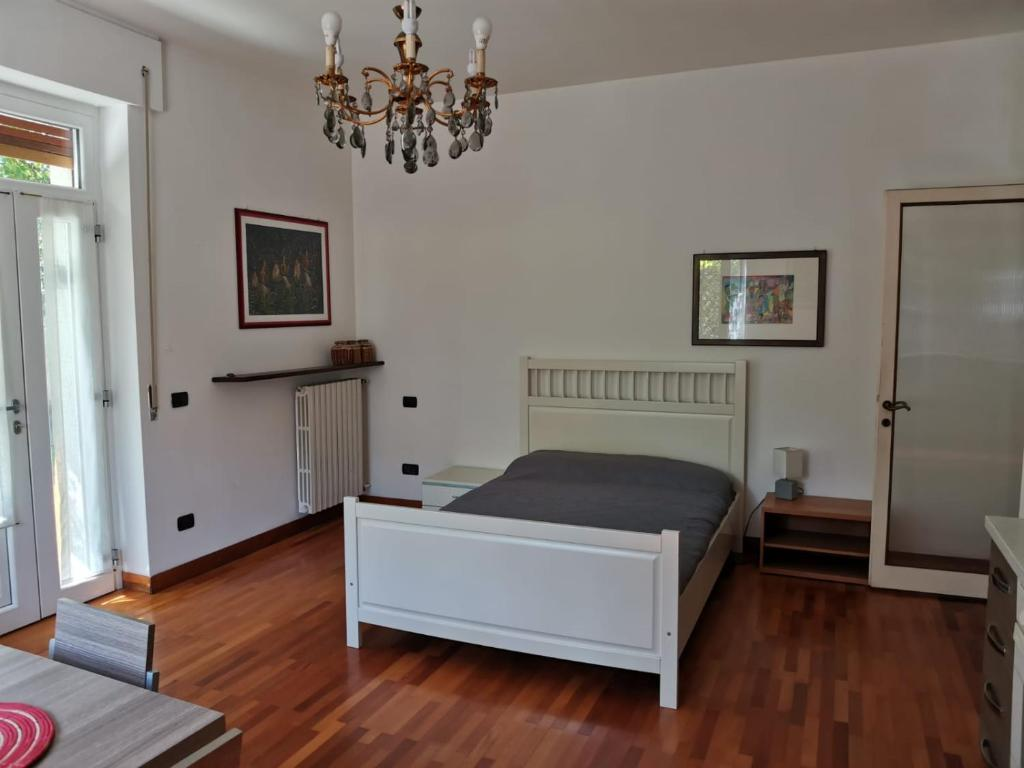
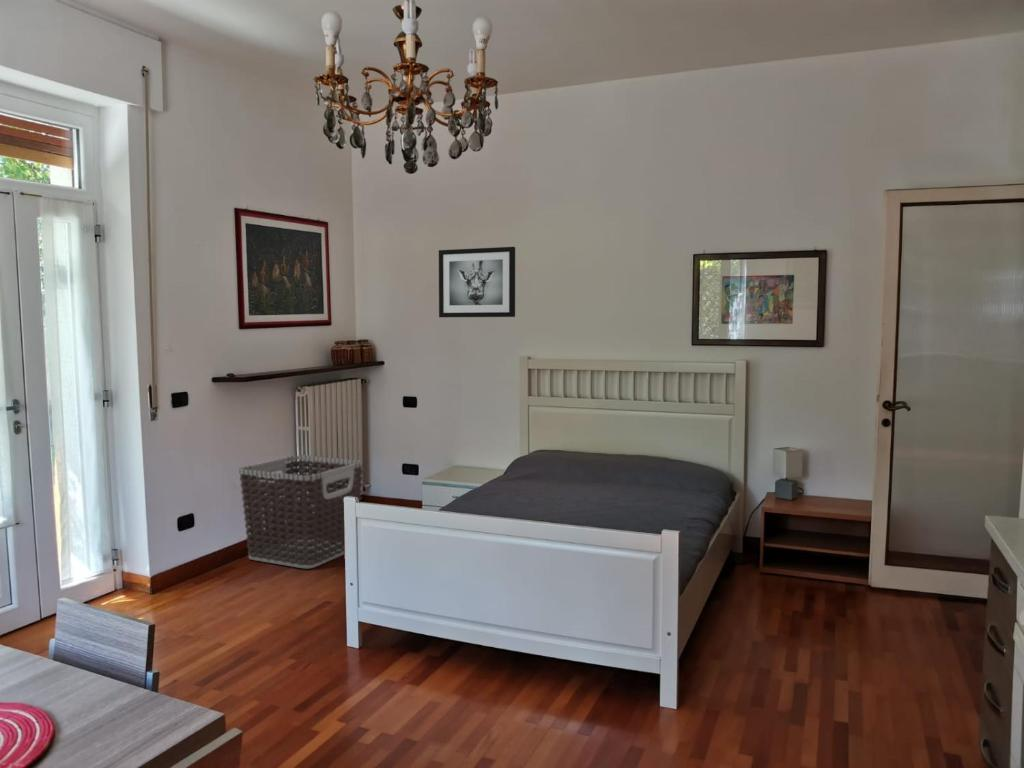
+ wall art [438,246,516,318]
+ clothes hamper [238,454,364,569]
